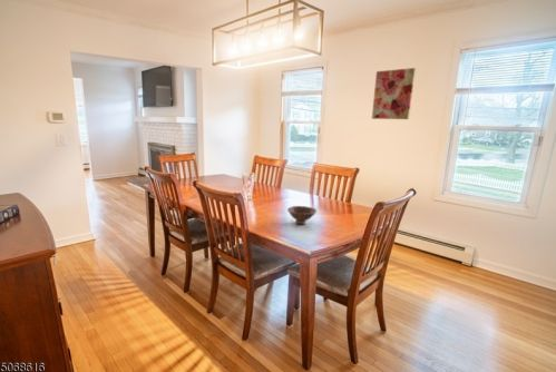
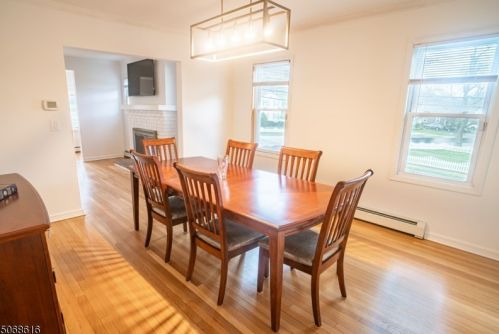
- wall art [371,67,417,120]
- bowl [286,205,318,225]
